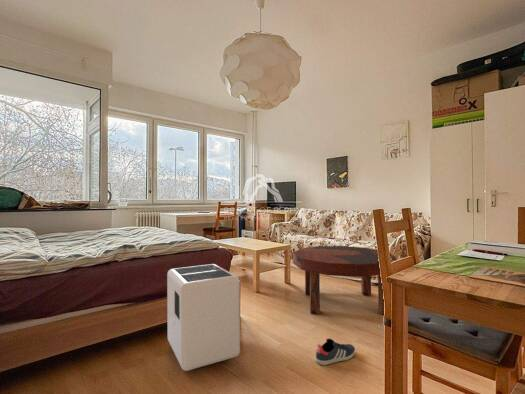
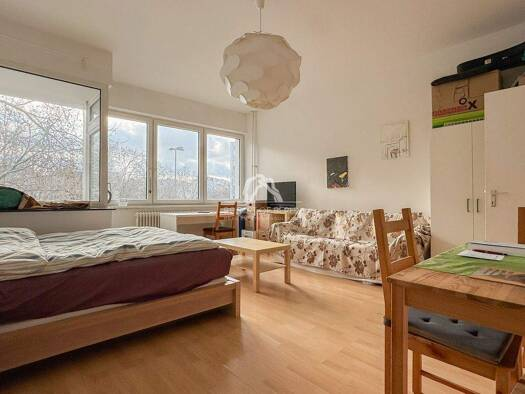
- coffee table [292,245,397,315]
- sneaker [314,338,356,366]
- air purifier [166,263,241,372]
